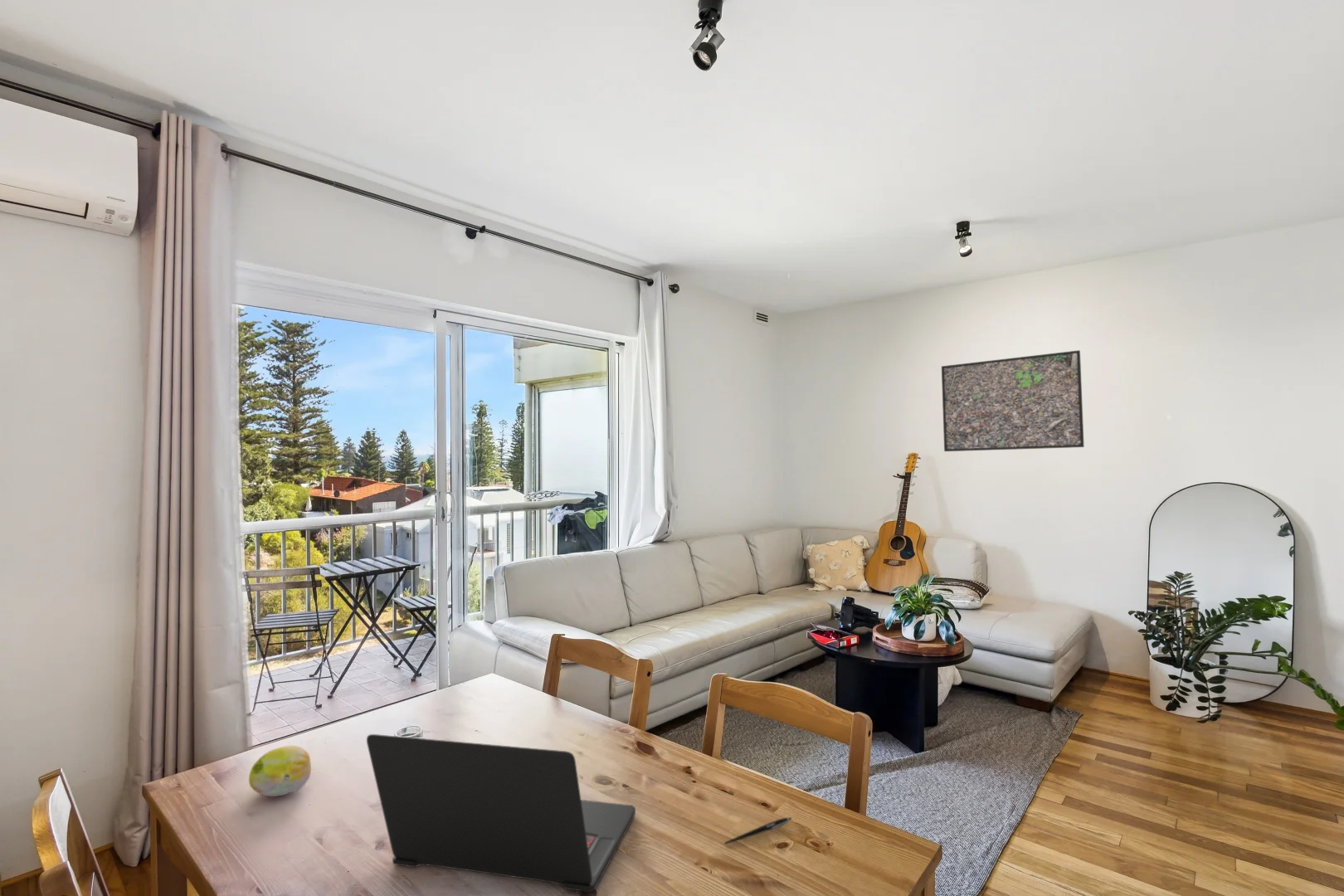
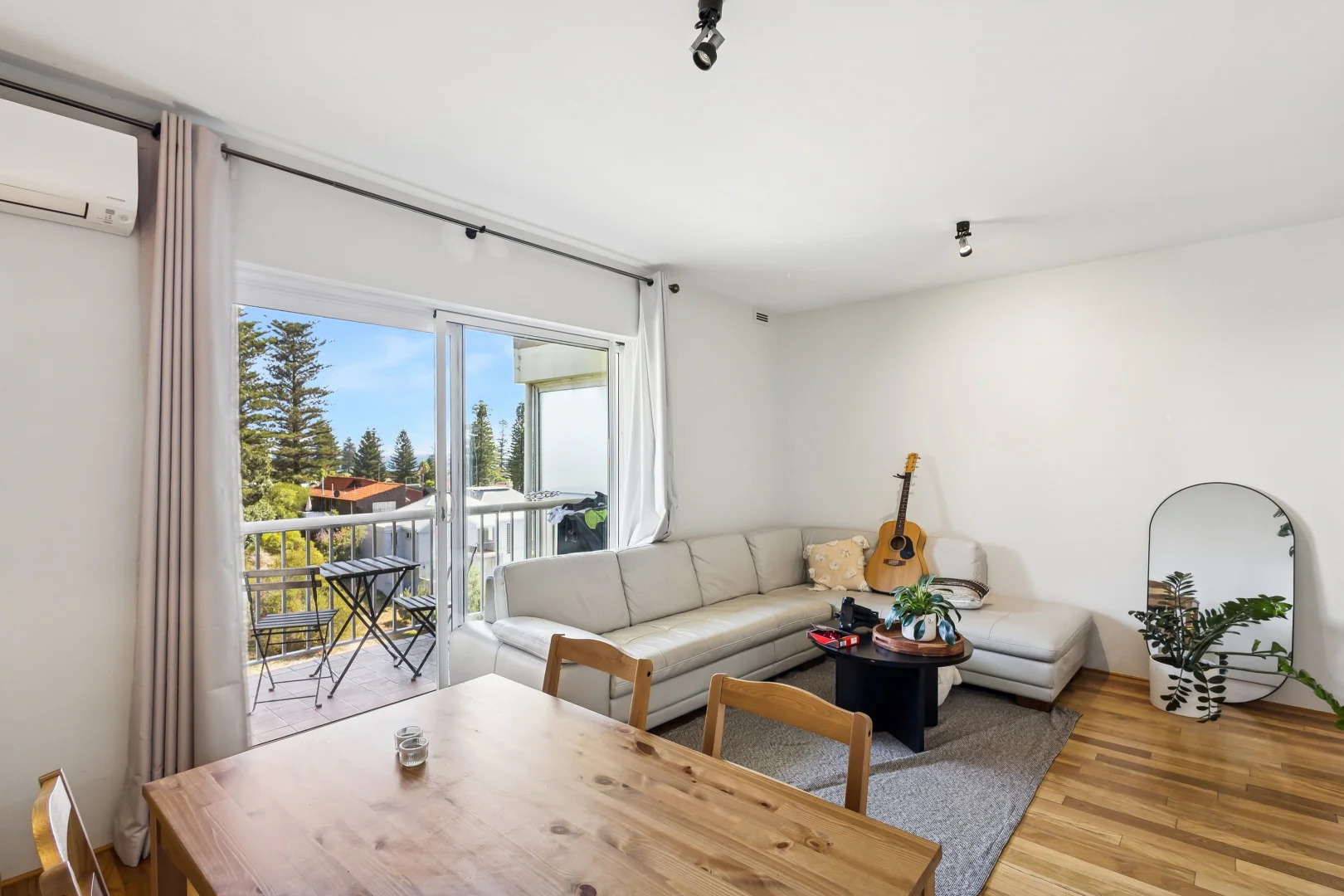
- pen [723,816,792,845]
- laptop [366,733,636,893]
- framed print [941,349,1085,452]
- fruit [248,744,312,797]
